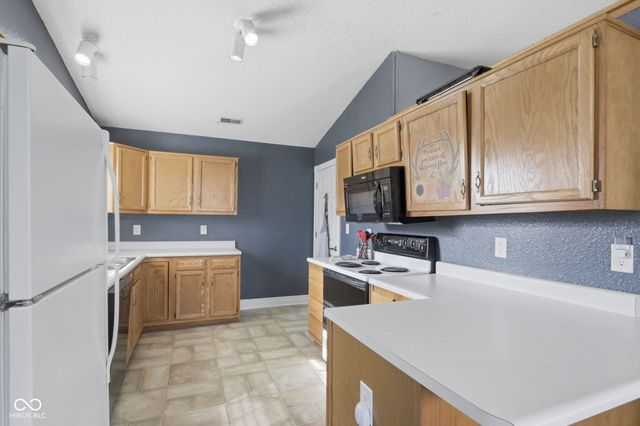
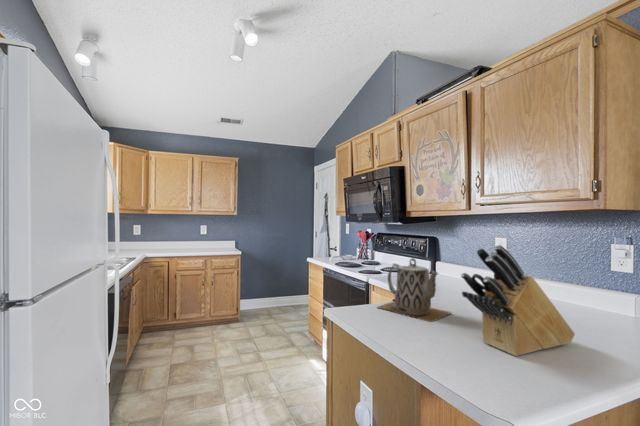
+ knife block [460,244,576,357]
+ teapot [376,257,453,323]
